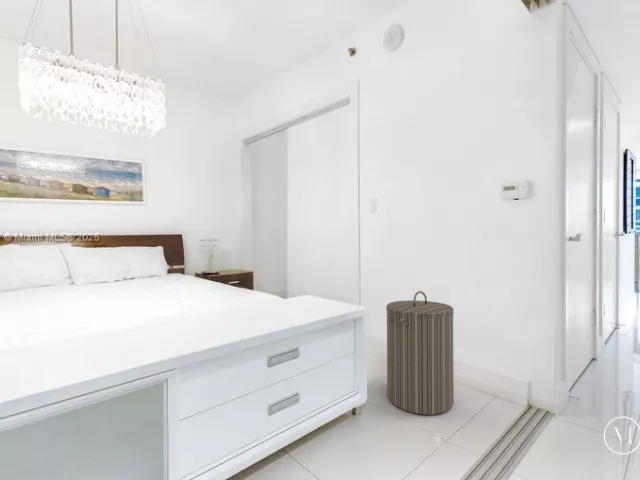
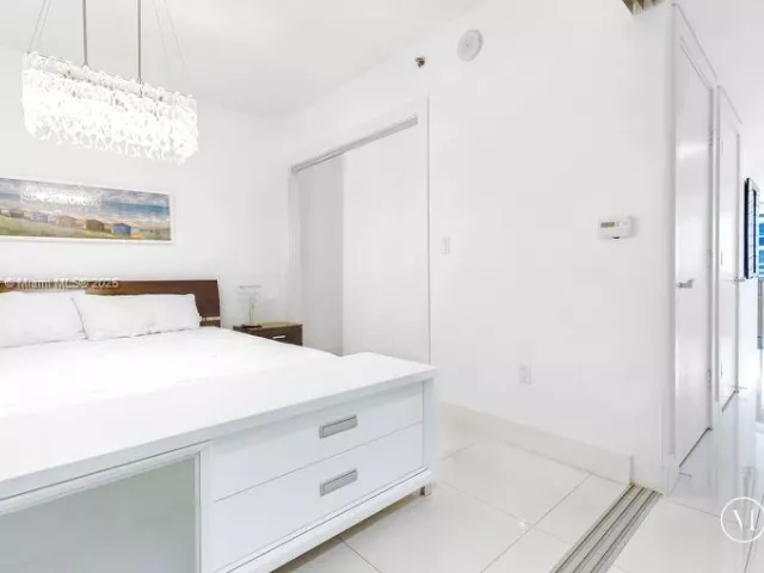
- laundry hamper [385,290,455,416]
